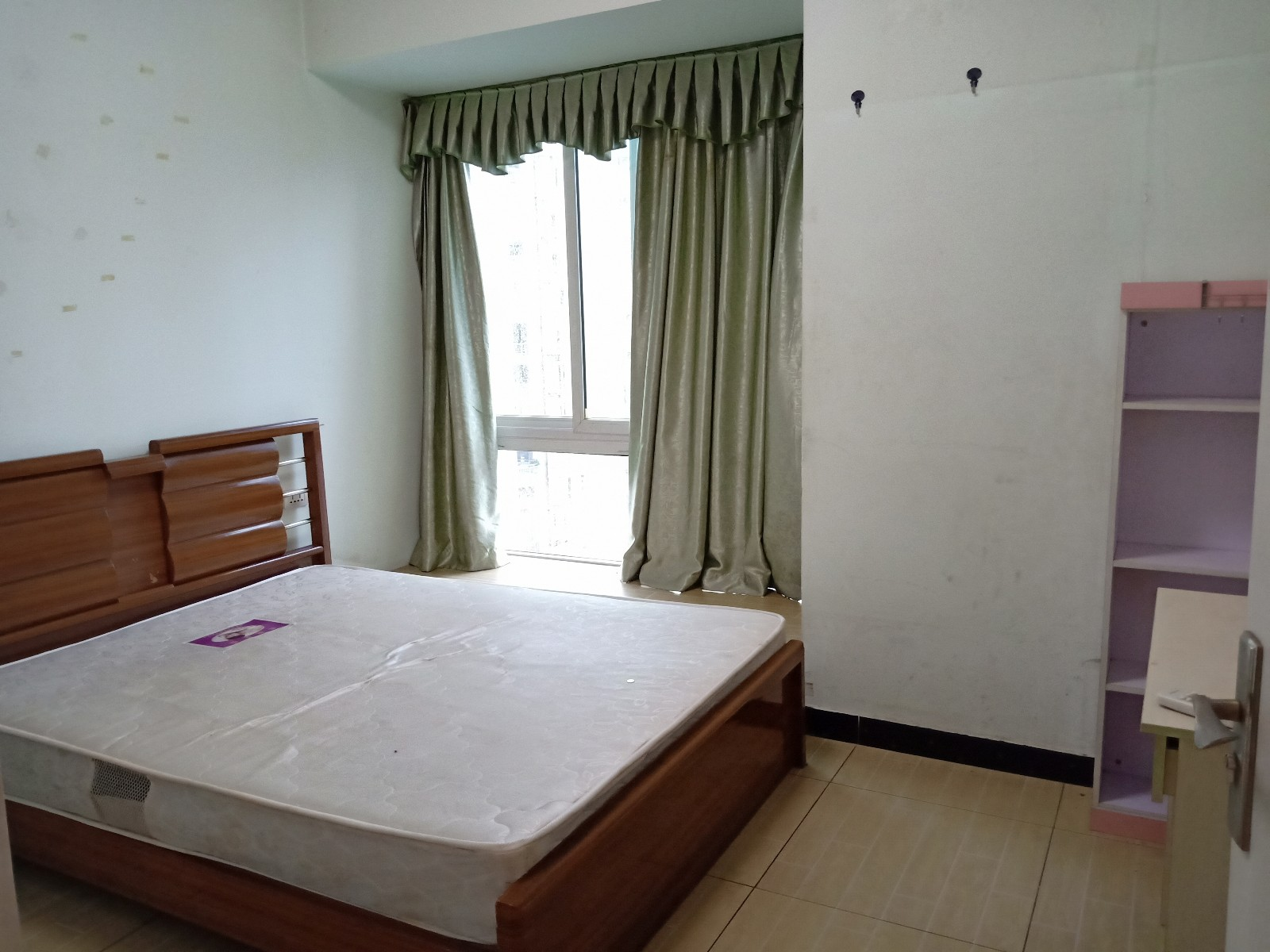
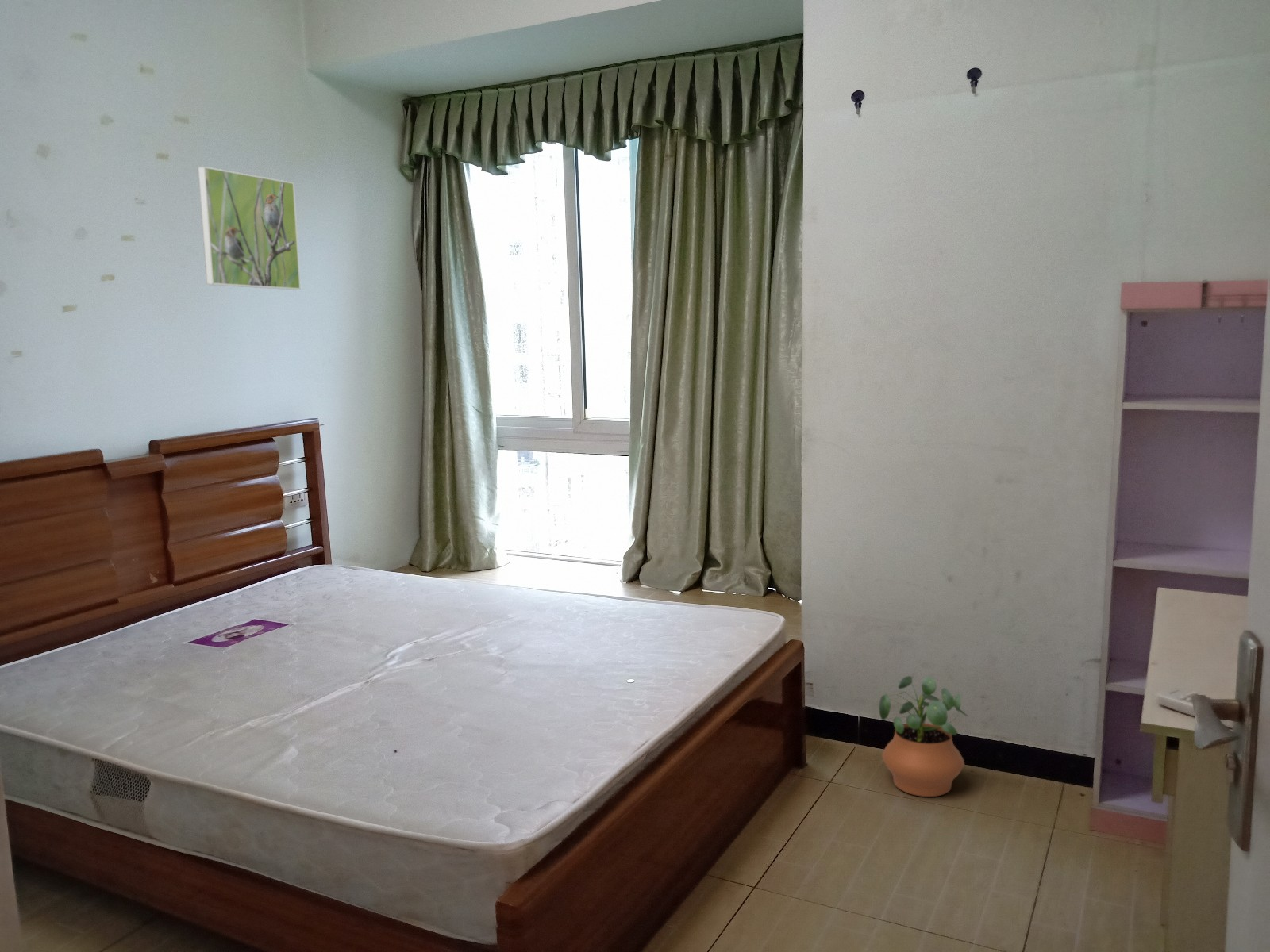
+ potted plant [878,675,969,797]
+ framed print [197,166,302,290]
